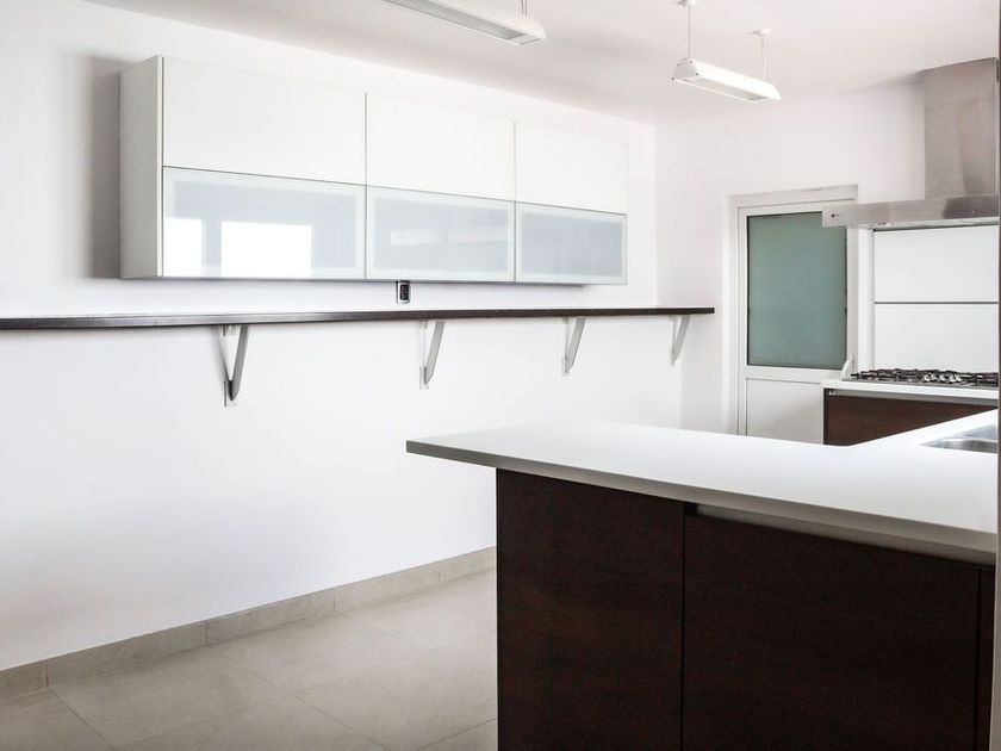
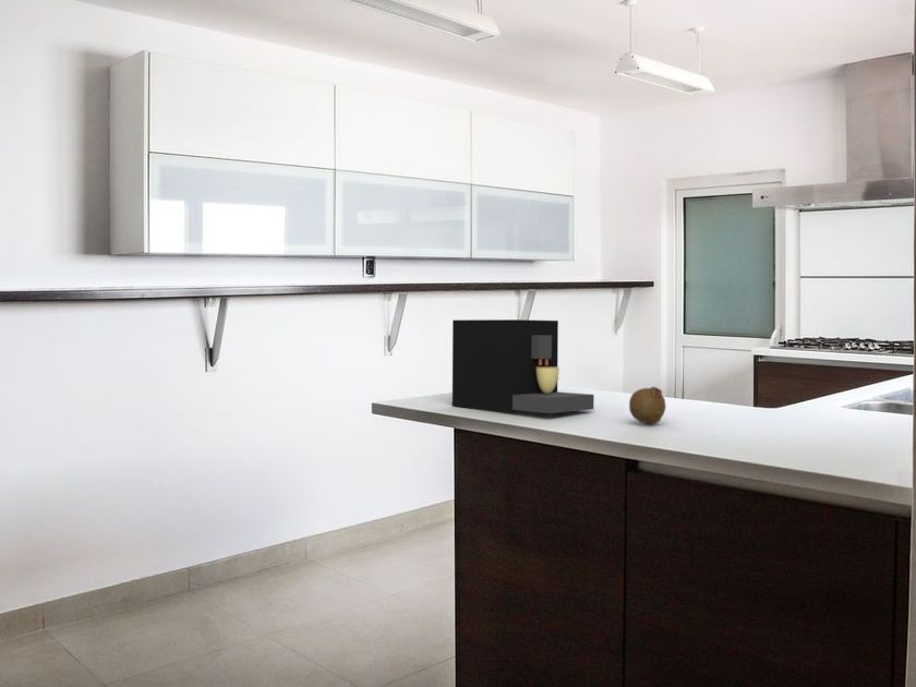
+ fruit [628,386,667,425]
+ coffee maker [451,318,595,414]
